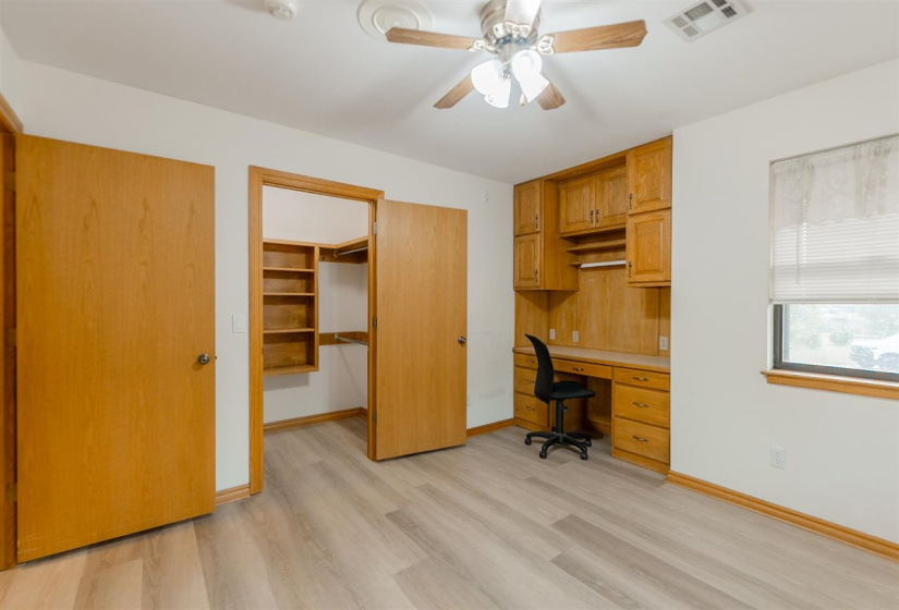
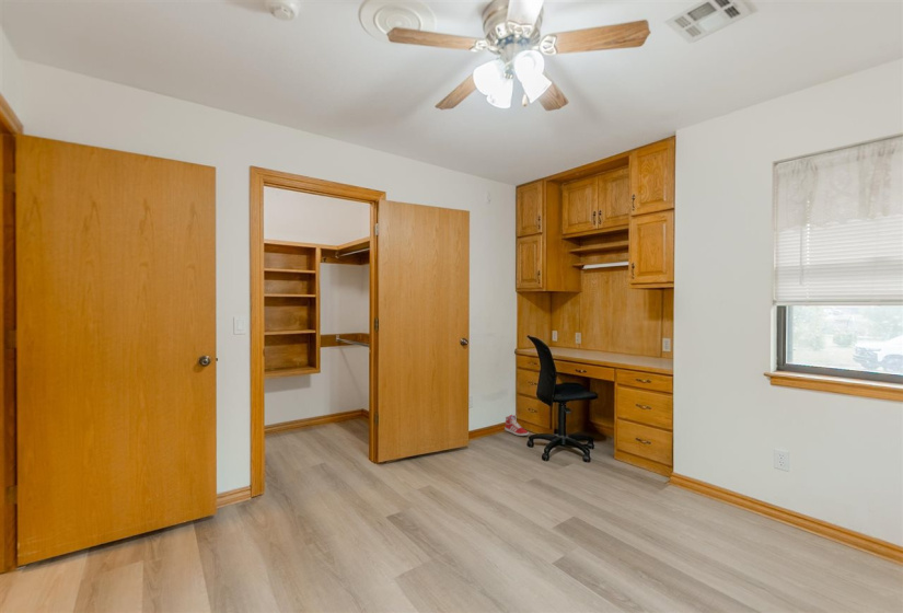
+ sneaker [503,414,530,437]
